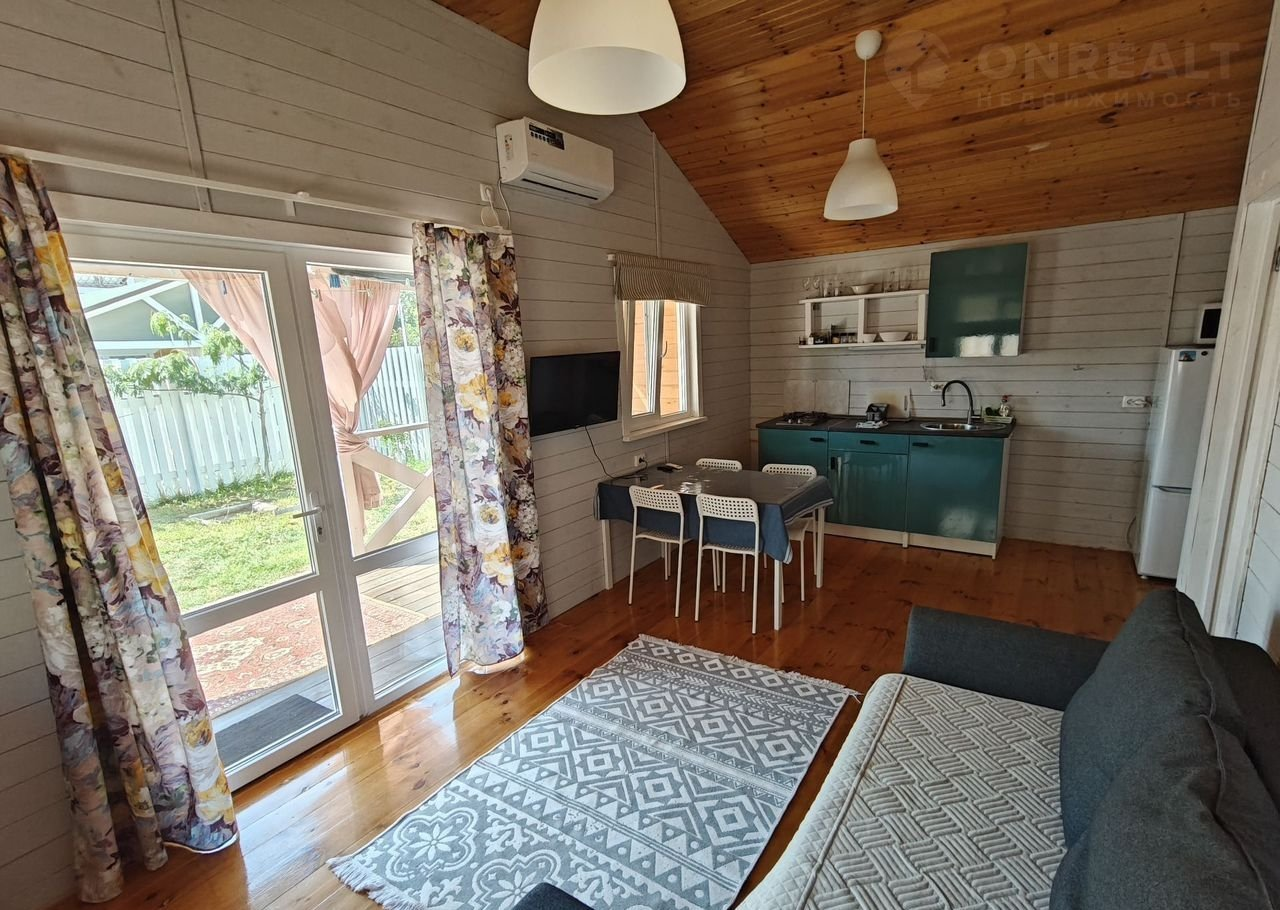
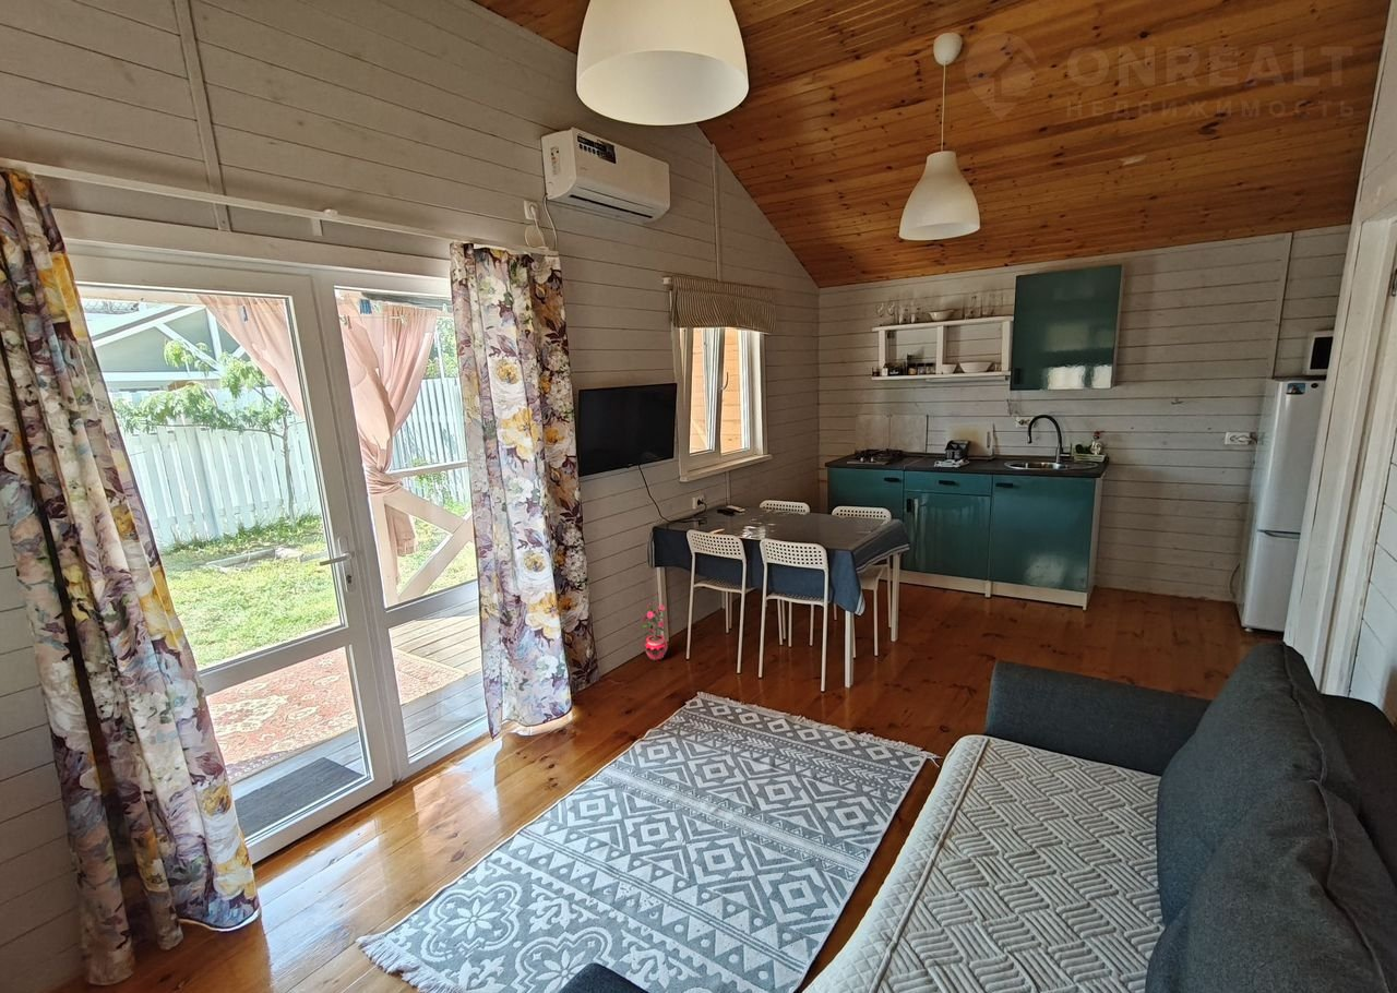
+ potted plant [641,602,668,662]
